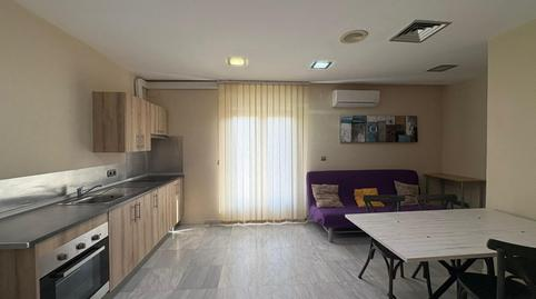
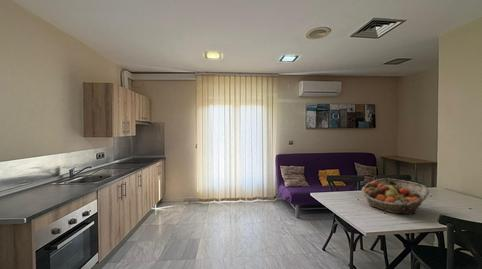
+ fruit basket [360,177,430,216]
